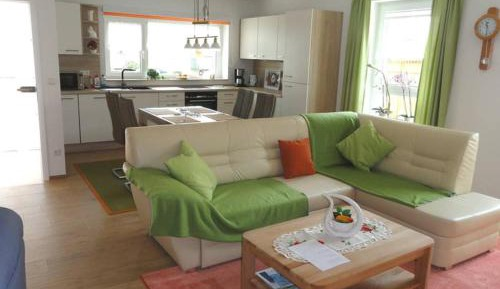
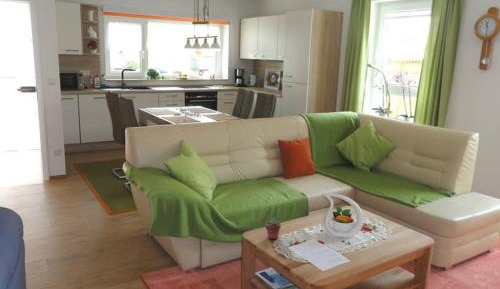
+ potted succulent [264,217,282,240]
